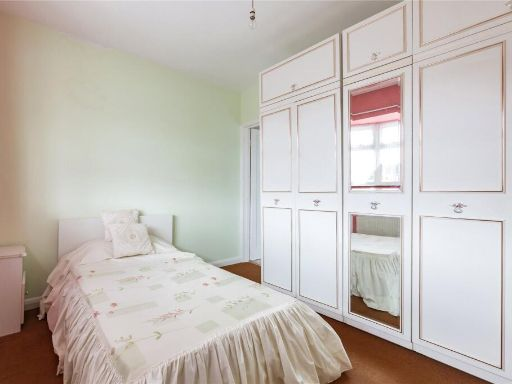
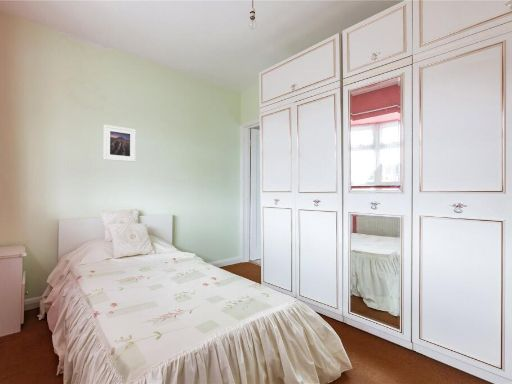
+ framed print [103,124,137,163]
